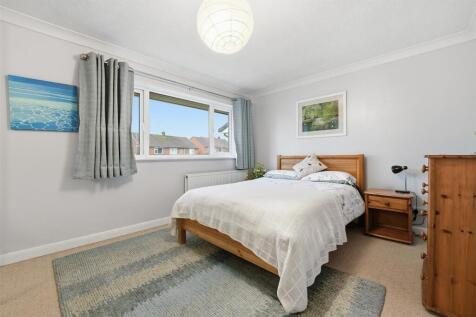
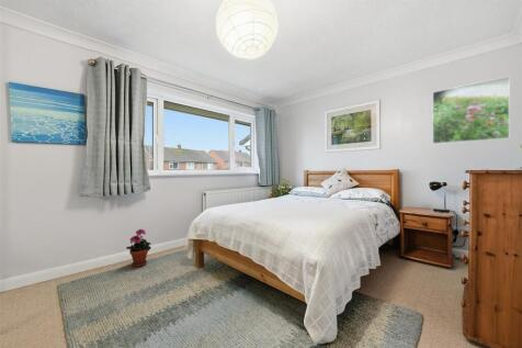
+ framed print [431,76,511,145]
+ potted plant [125,228,152,268]
